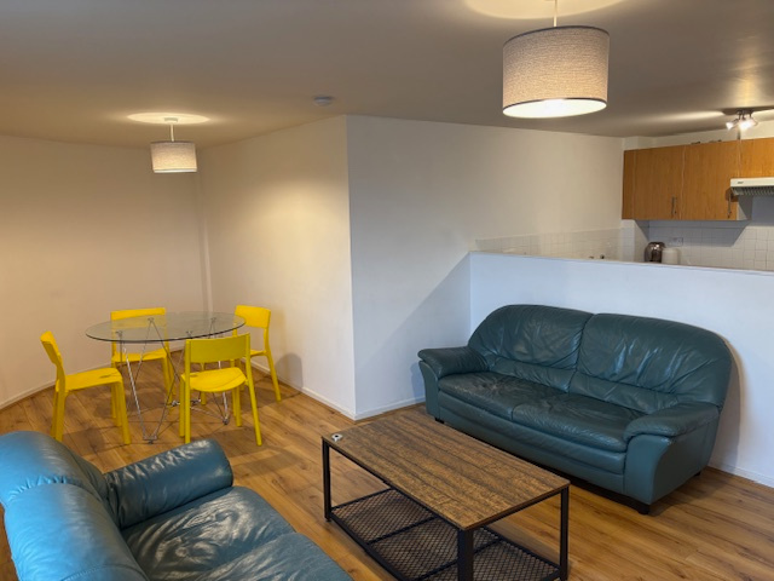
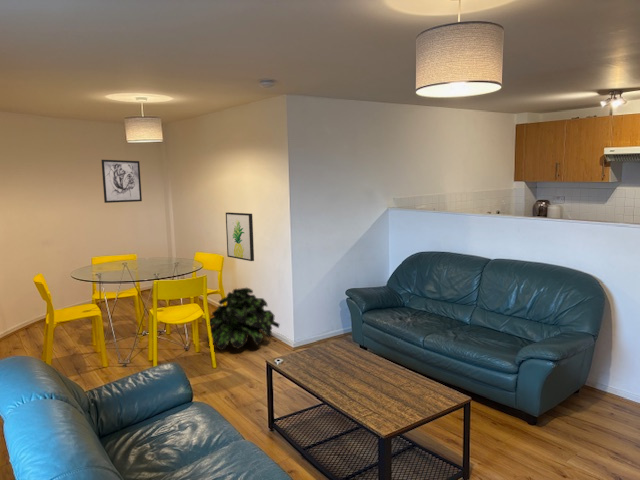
+ potted plant [206,287,280,351]
+ wall art [225,211,255,262]
+ wall art [100,159,143,204]
